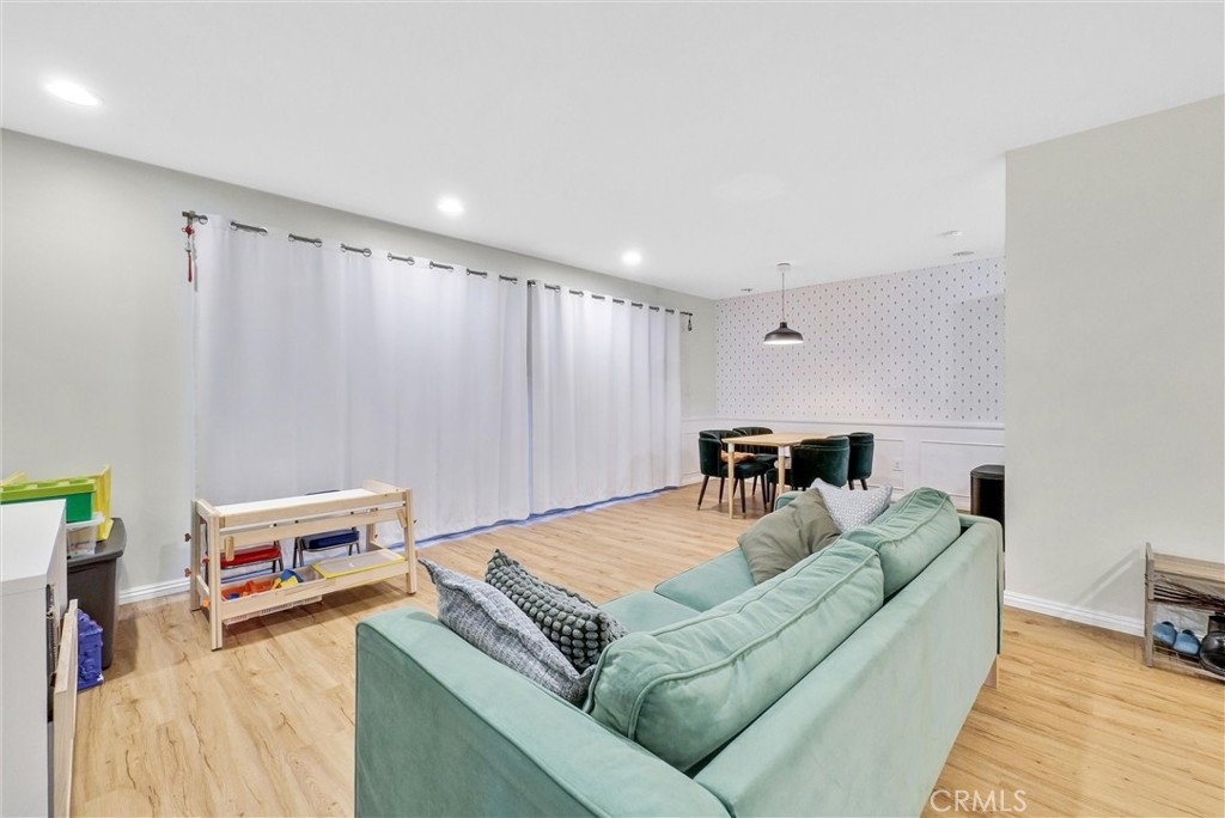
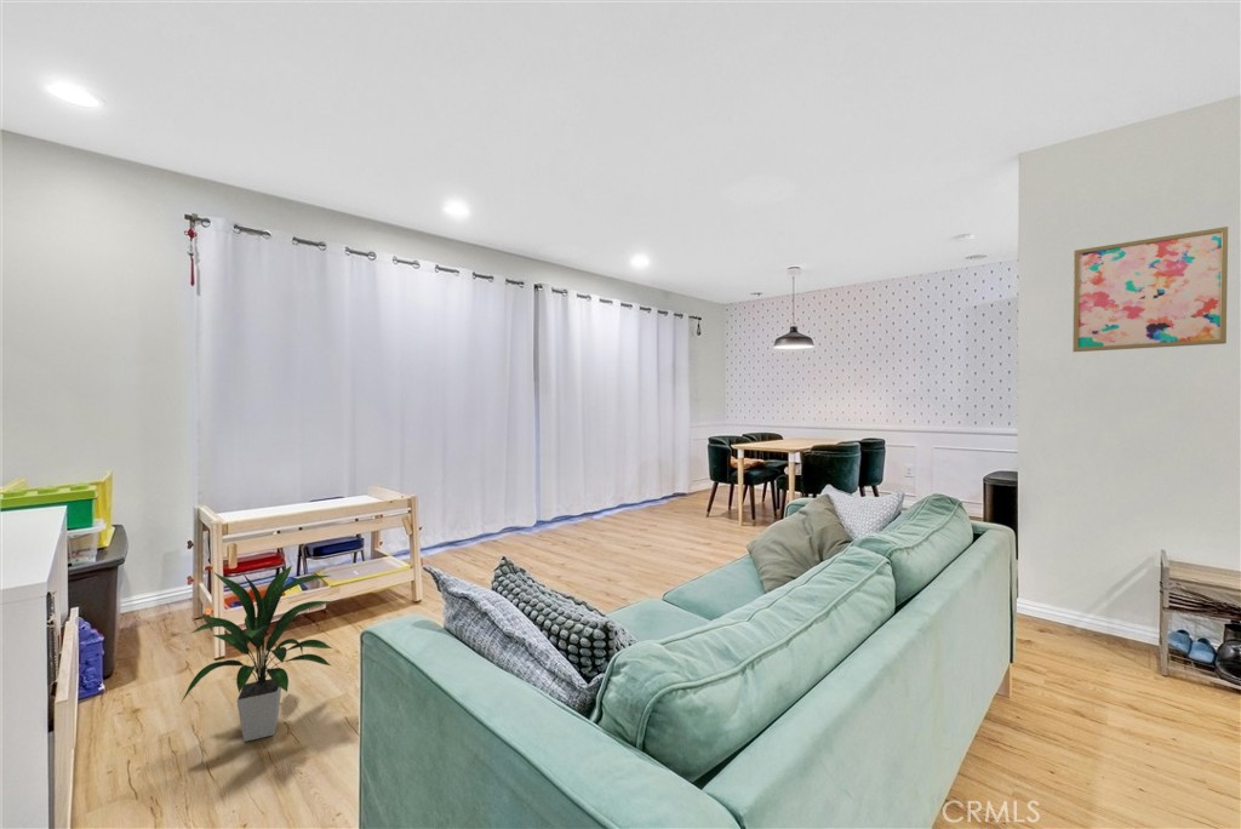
+ wall art [1071,225,1229,353]
+ indoor plant [179,564,333,743]
